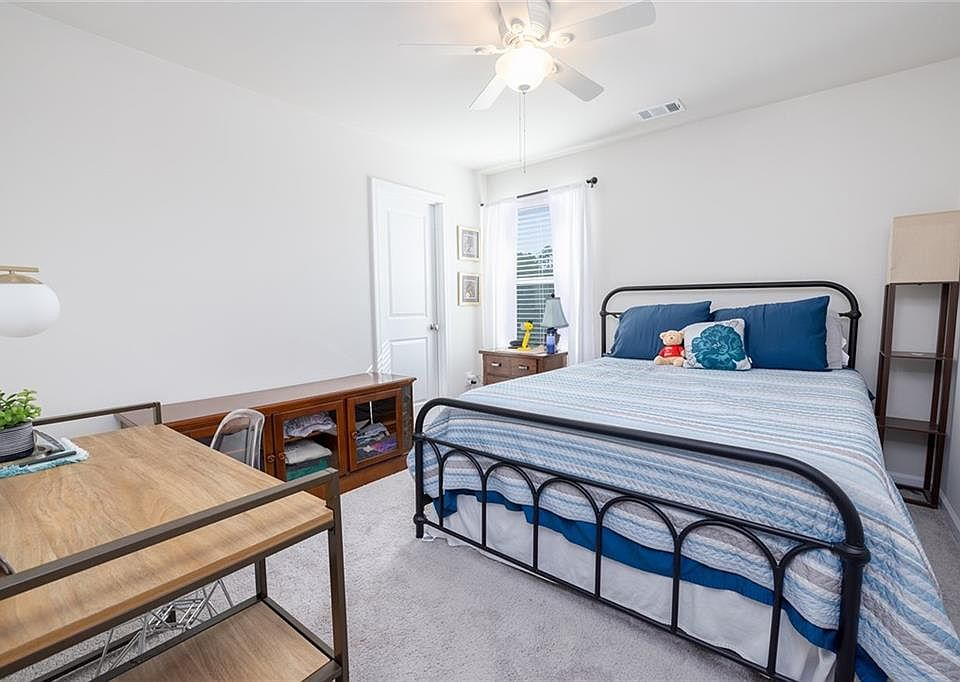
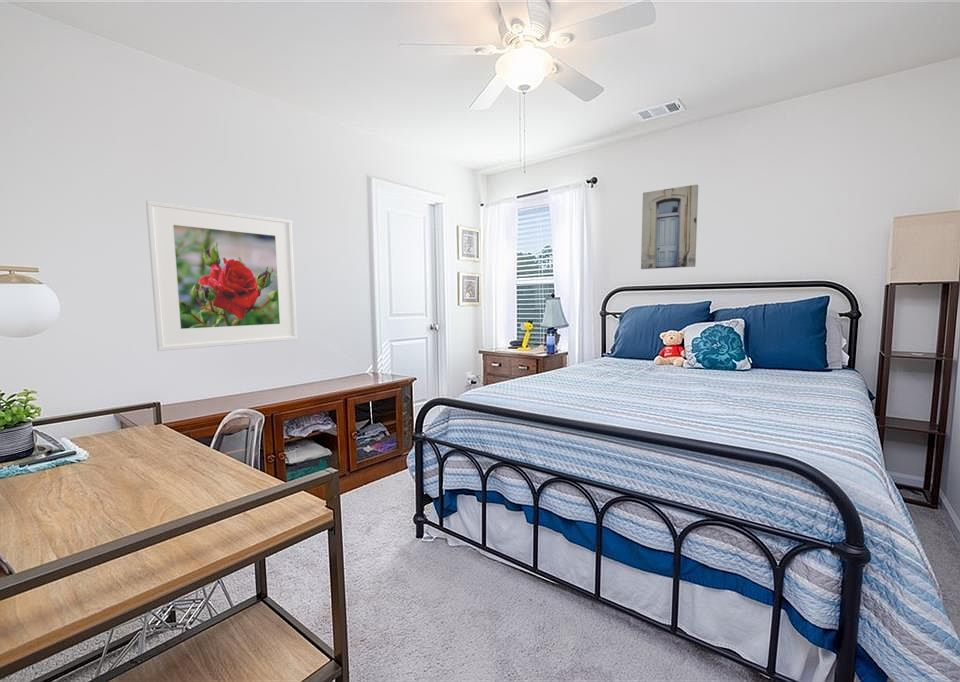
+ wall art [640,184,699,270]
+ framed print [145,199,298,352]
